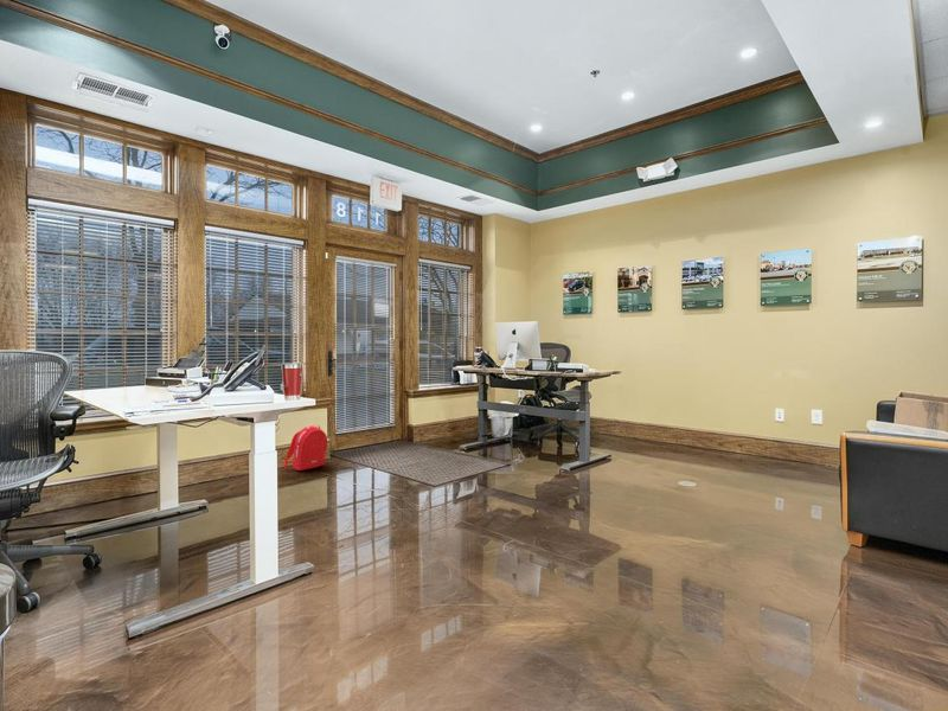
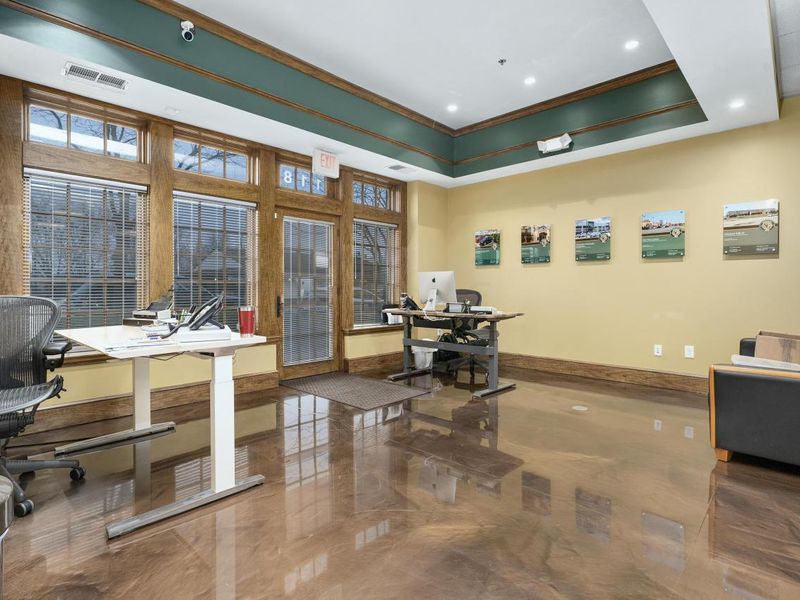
- backpack [281,423,329,472]
